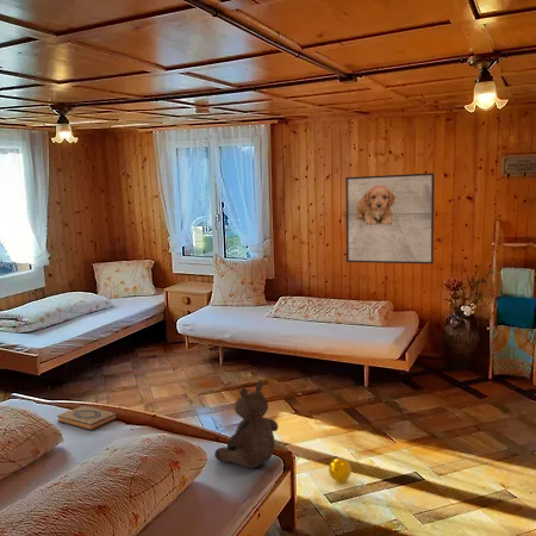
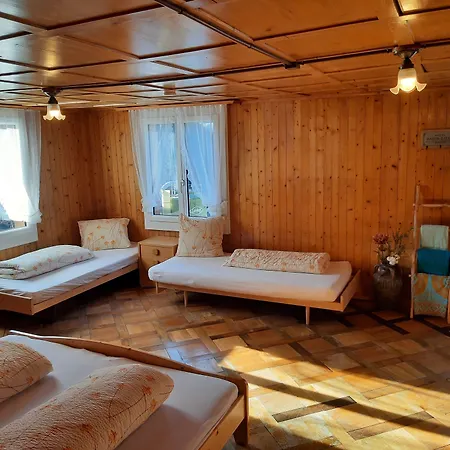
- ball [328,457,353,482]
- teddy bear [213,381,280,469]
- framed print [344,172,435,266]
- hardback book [56,404,119,431]
